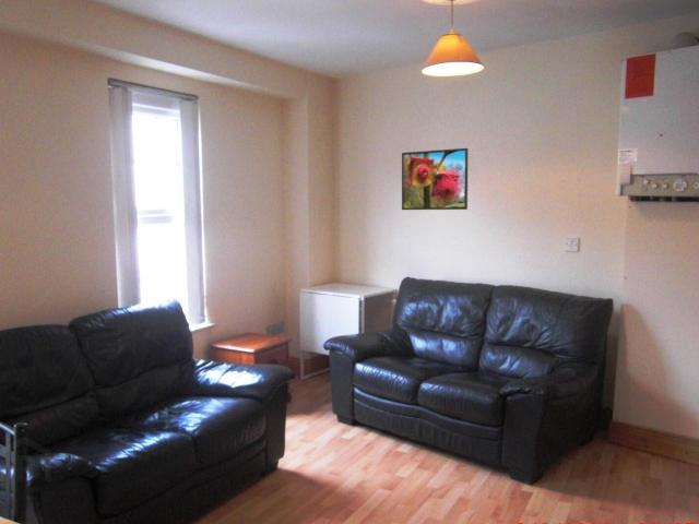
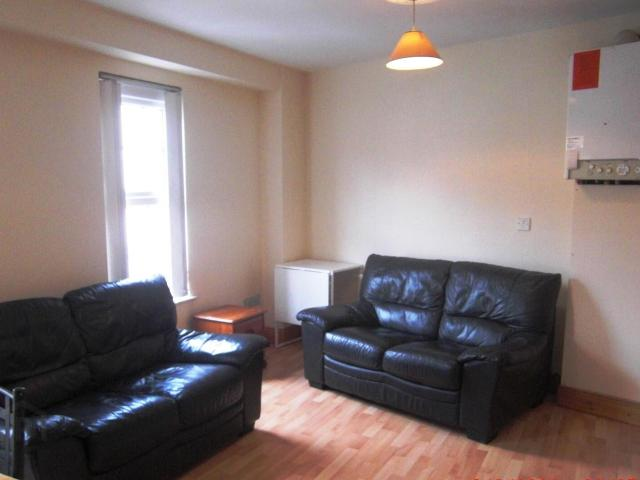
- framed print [401,147,470,211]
